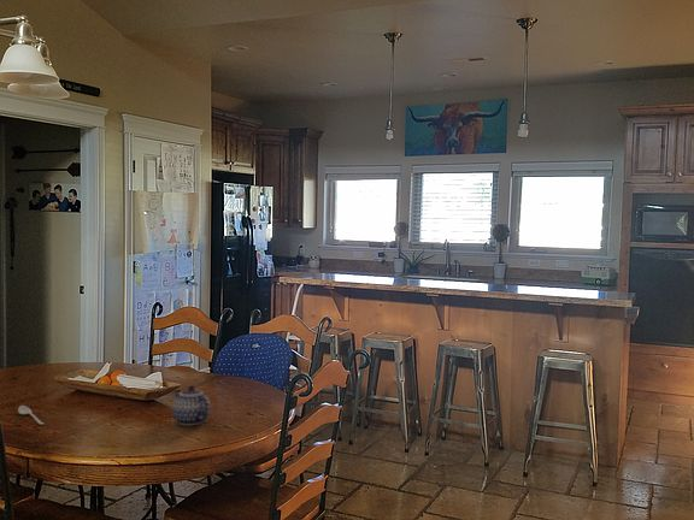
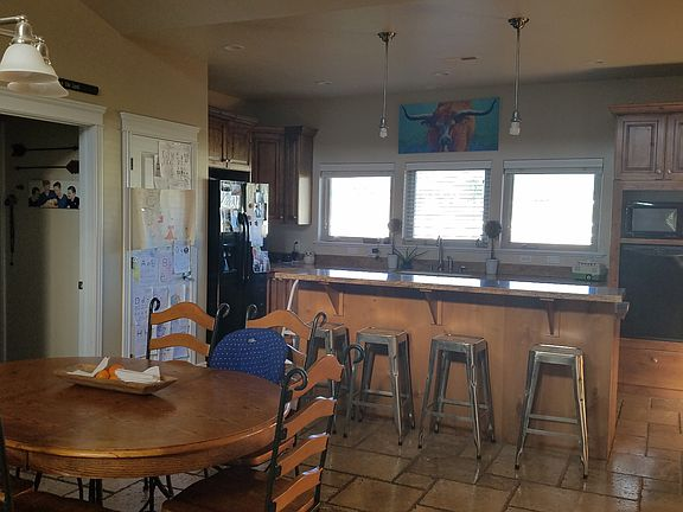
- spoon [17,404,45,426]
- teapot [171,385,211,426]
